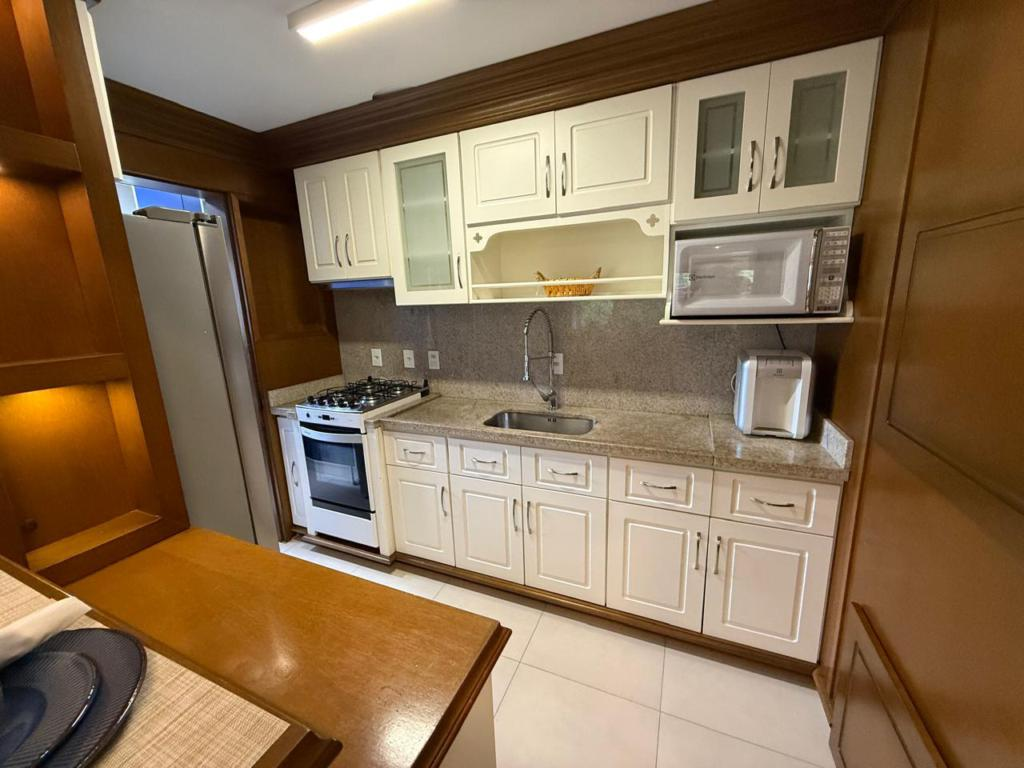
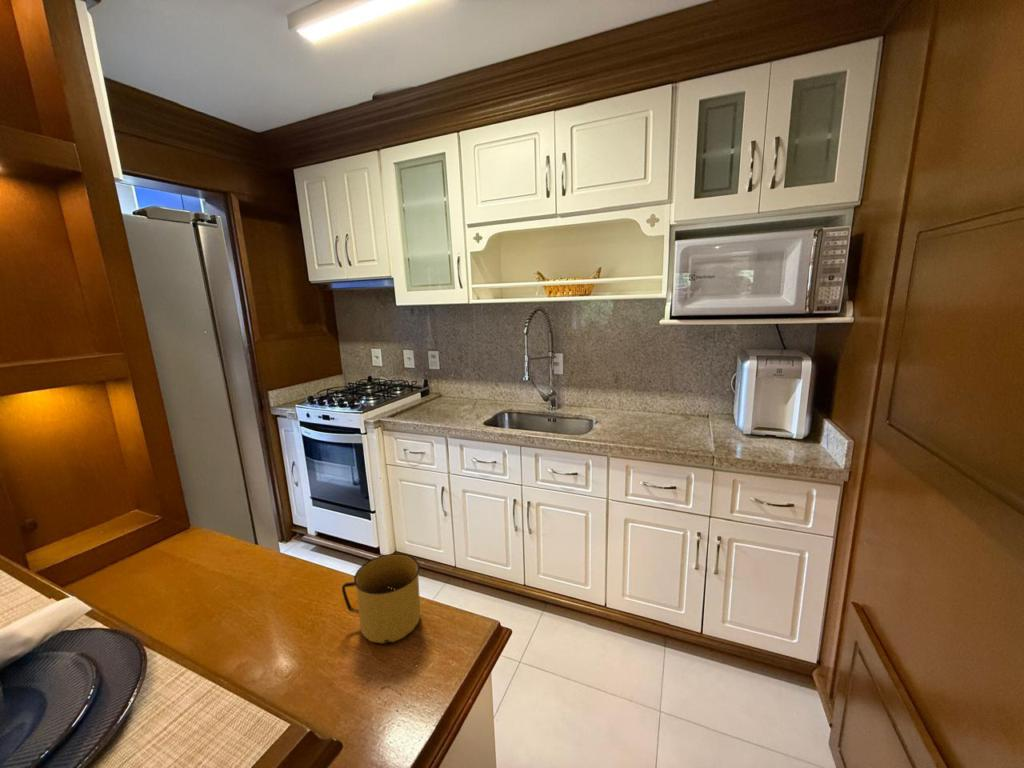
+ mug [341,553,421,644]
